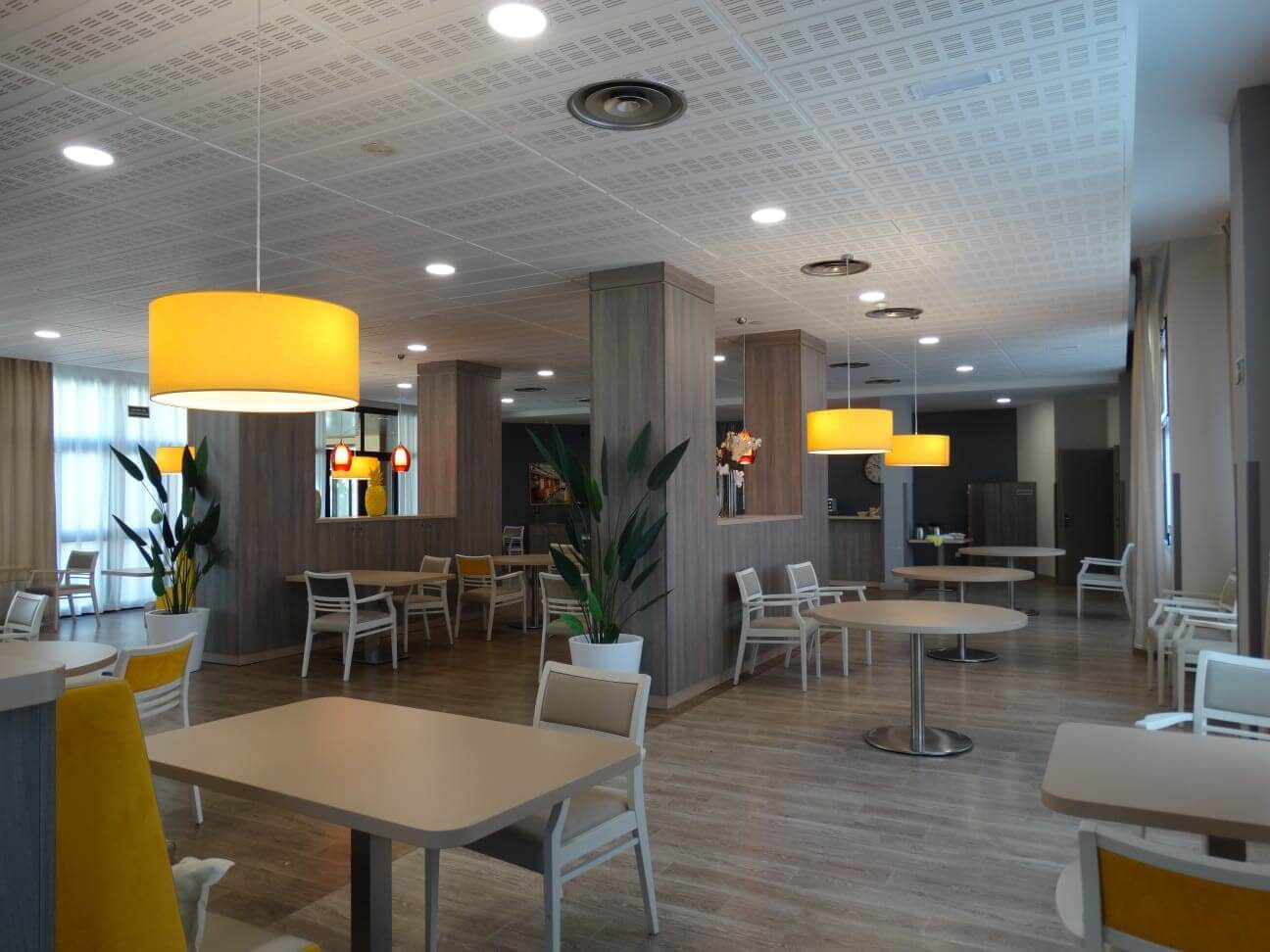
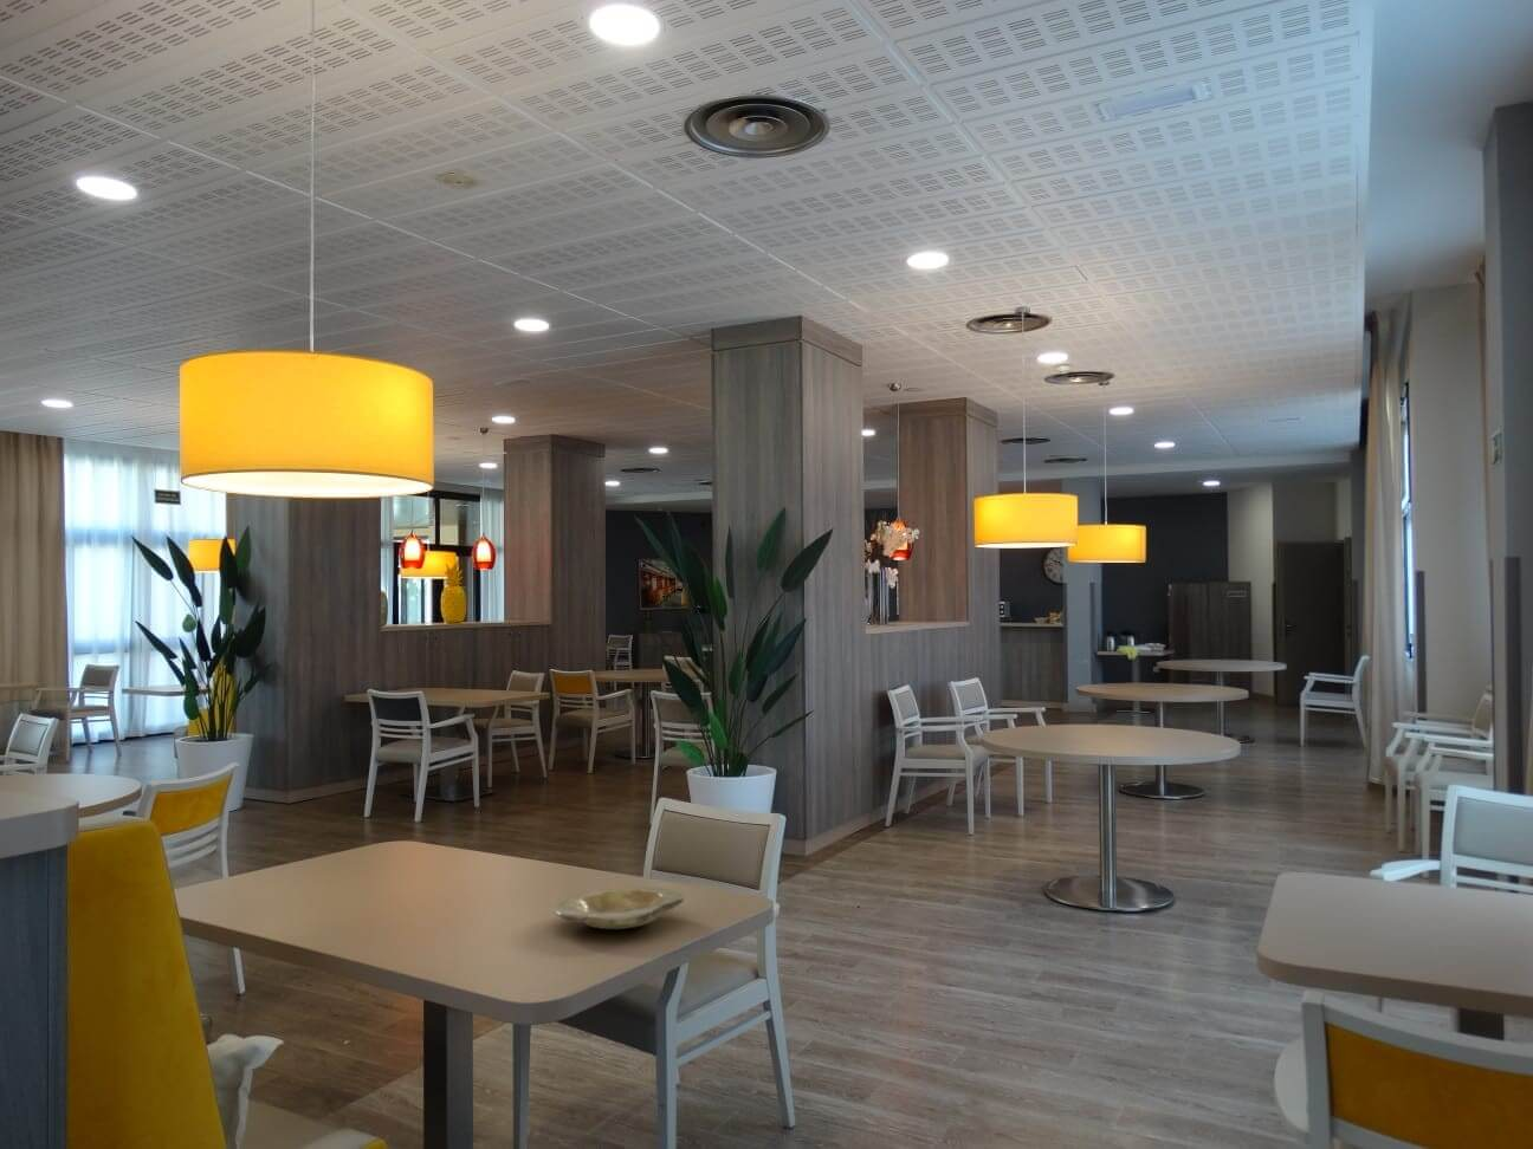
+ plate [554,886,684,931]
